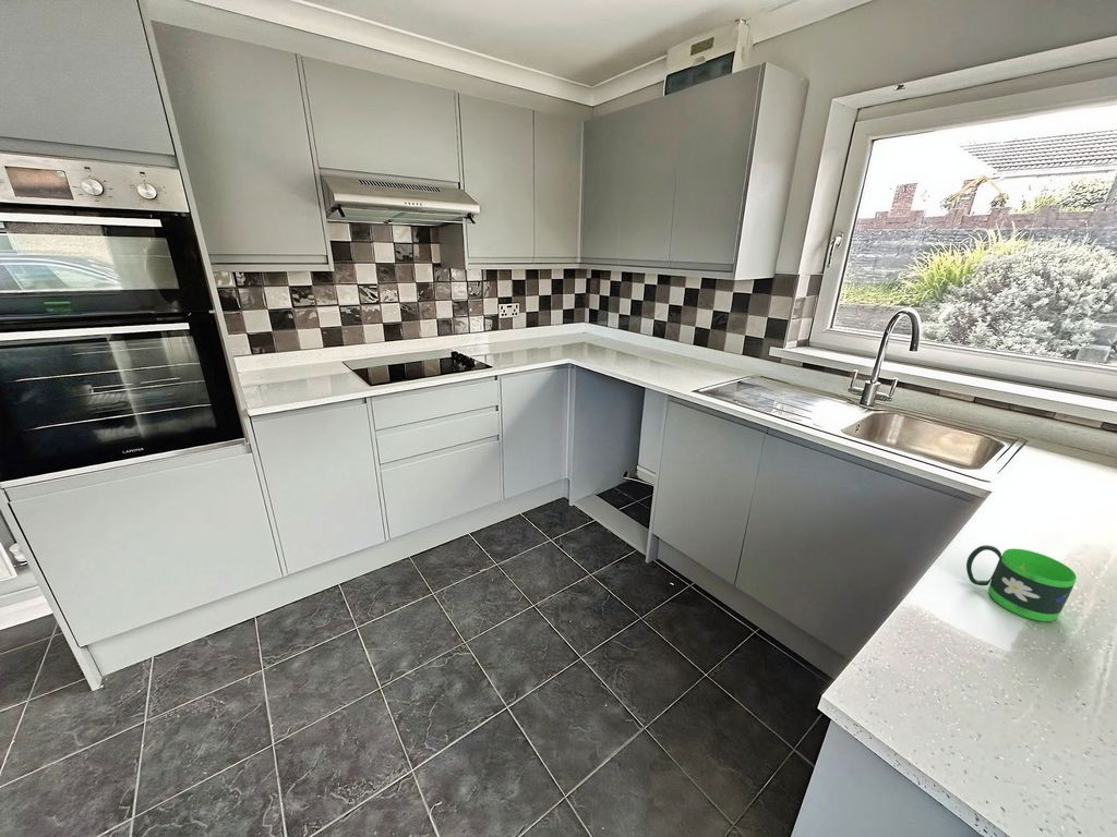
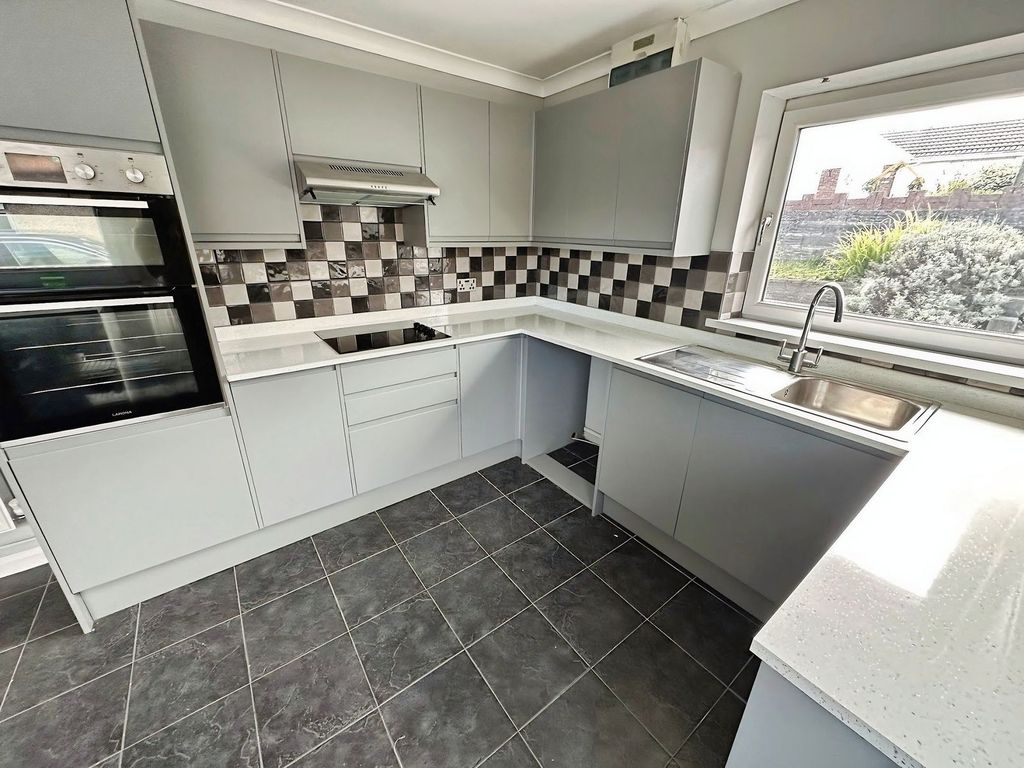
- mug [965,544,1078,622]
